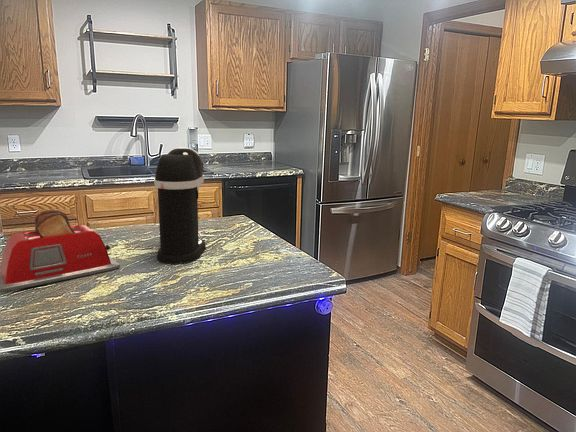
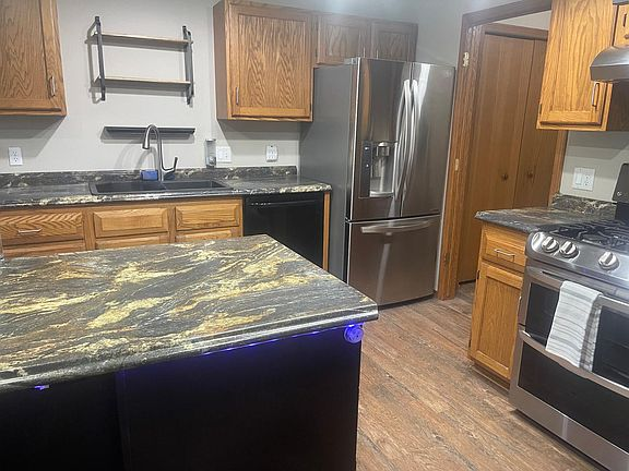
- coffee maker [153,147,207,265]
- toaster [0,209,121,293]
